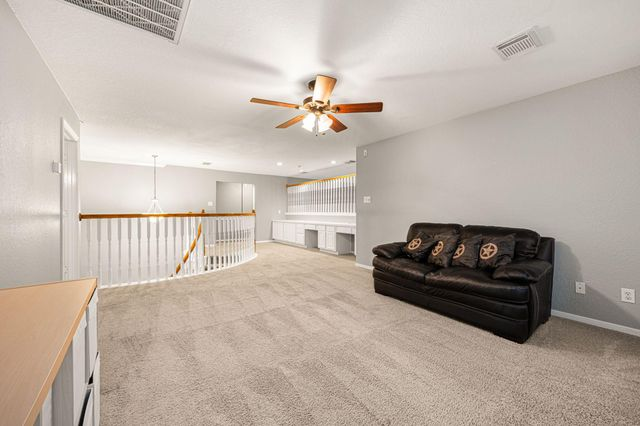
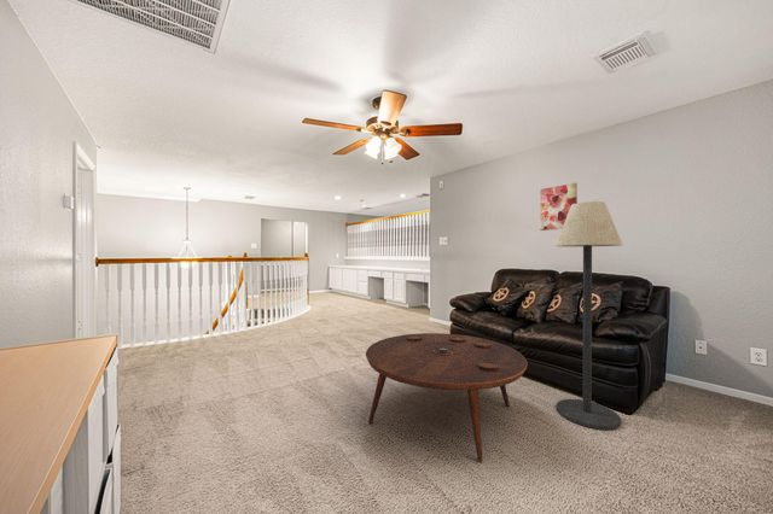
+ coffee table [365,332,528,463]
+ floor lamp [554,200,623,431]
+ wall art [539,182,579,232]
